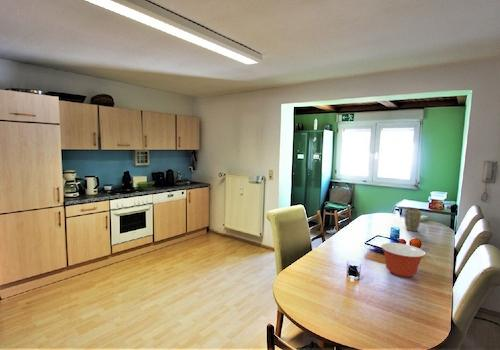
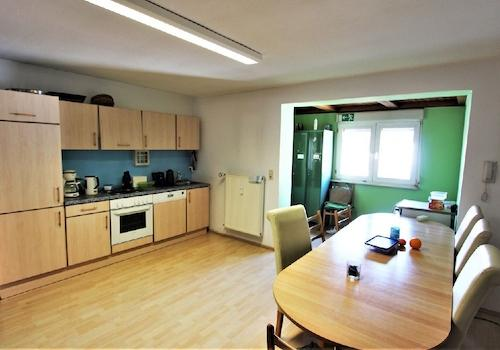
- plant pot [404,208,422,232]
- mixing bowl [380,242,426,278]
